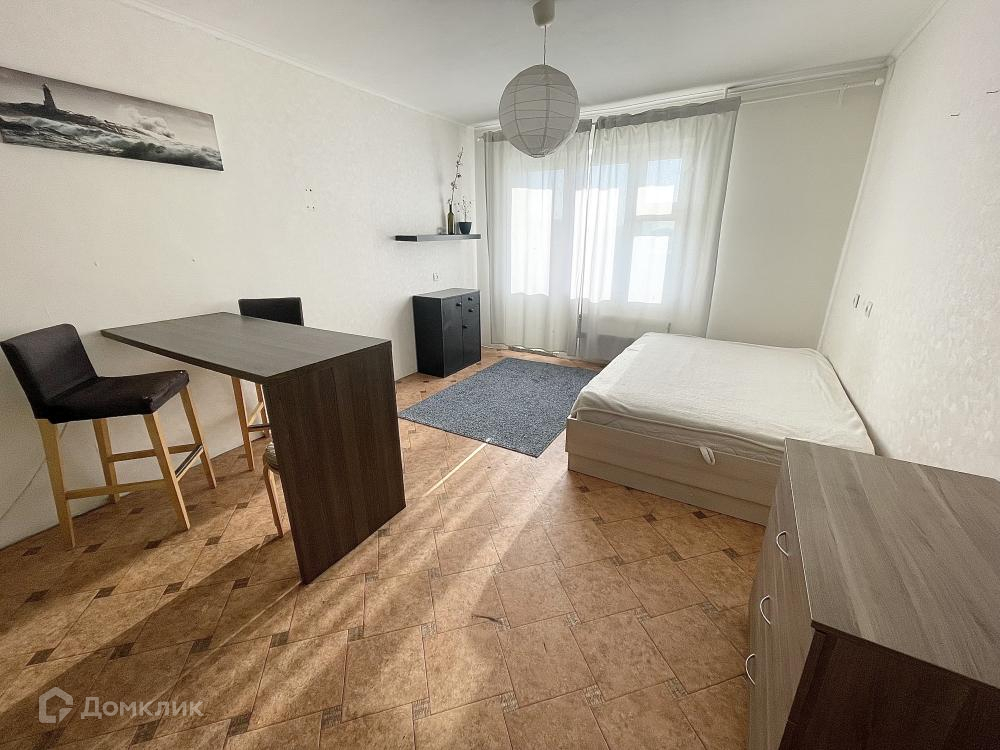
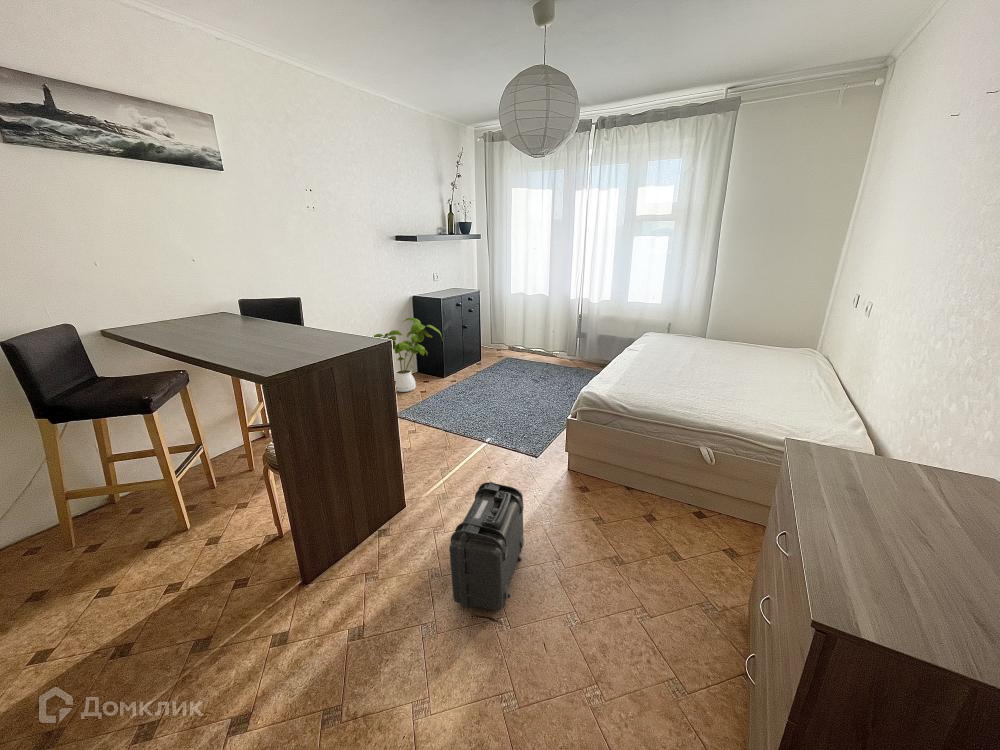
+ house plant [373,317,444,393]
+ backpack [448,481,525,611]
